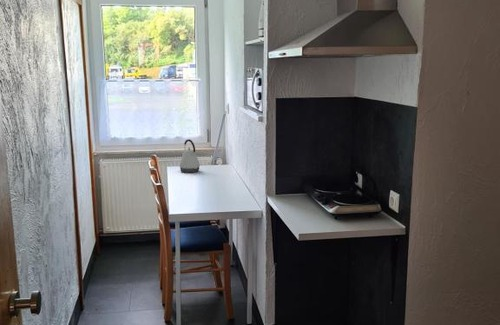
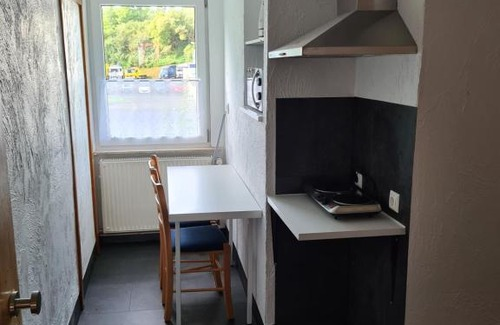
- kettle [178,138,201,174]
